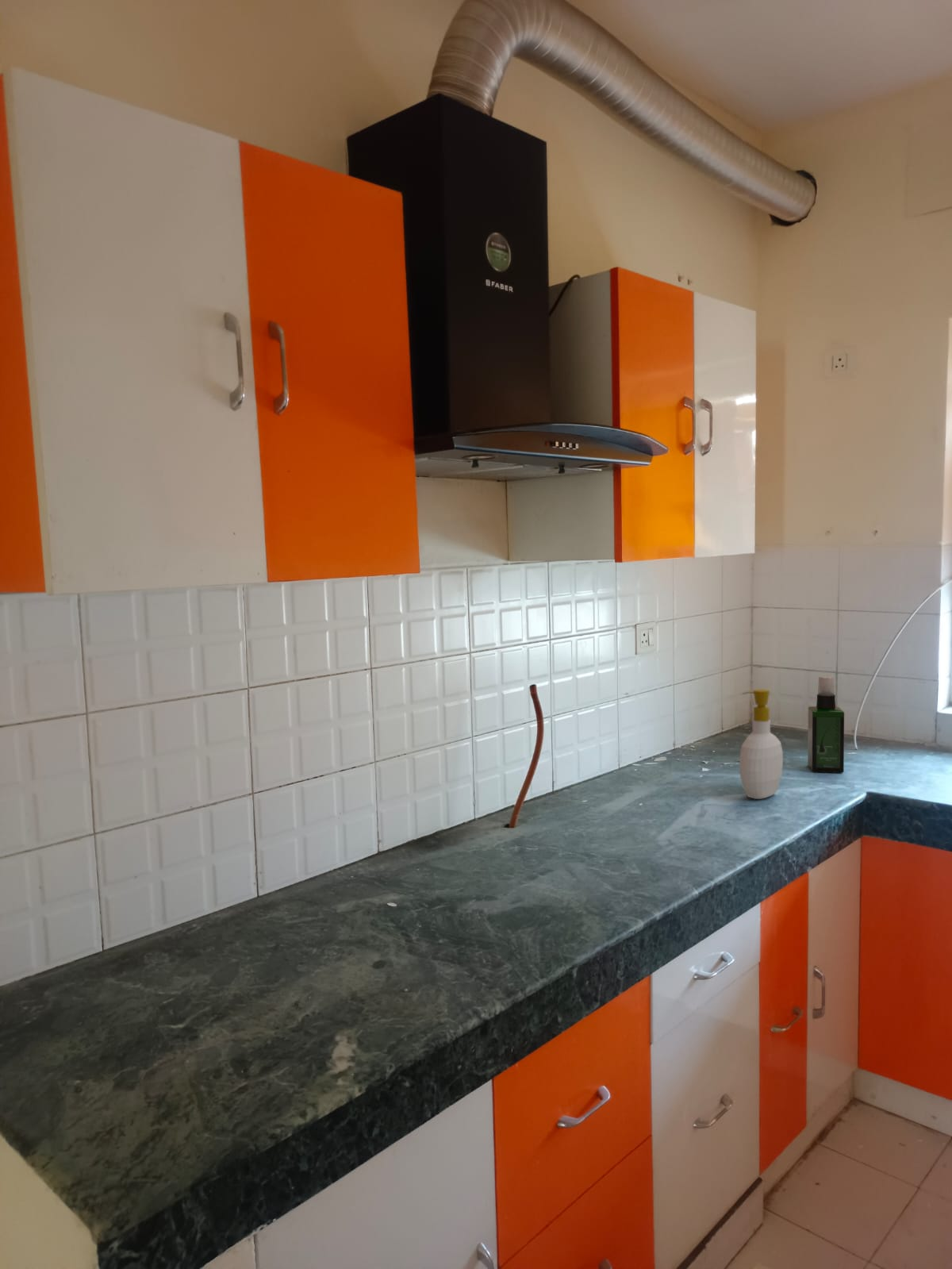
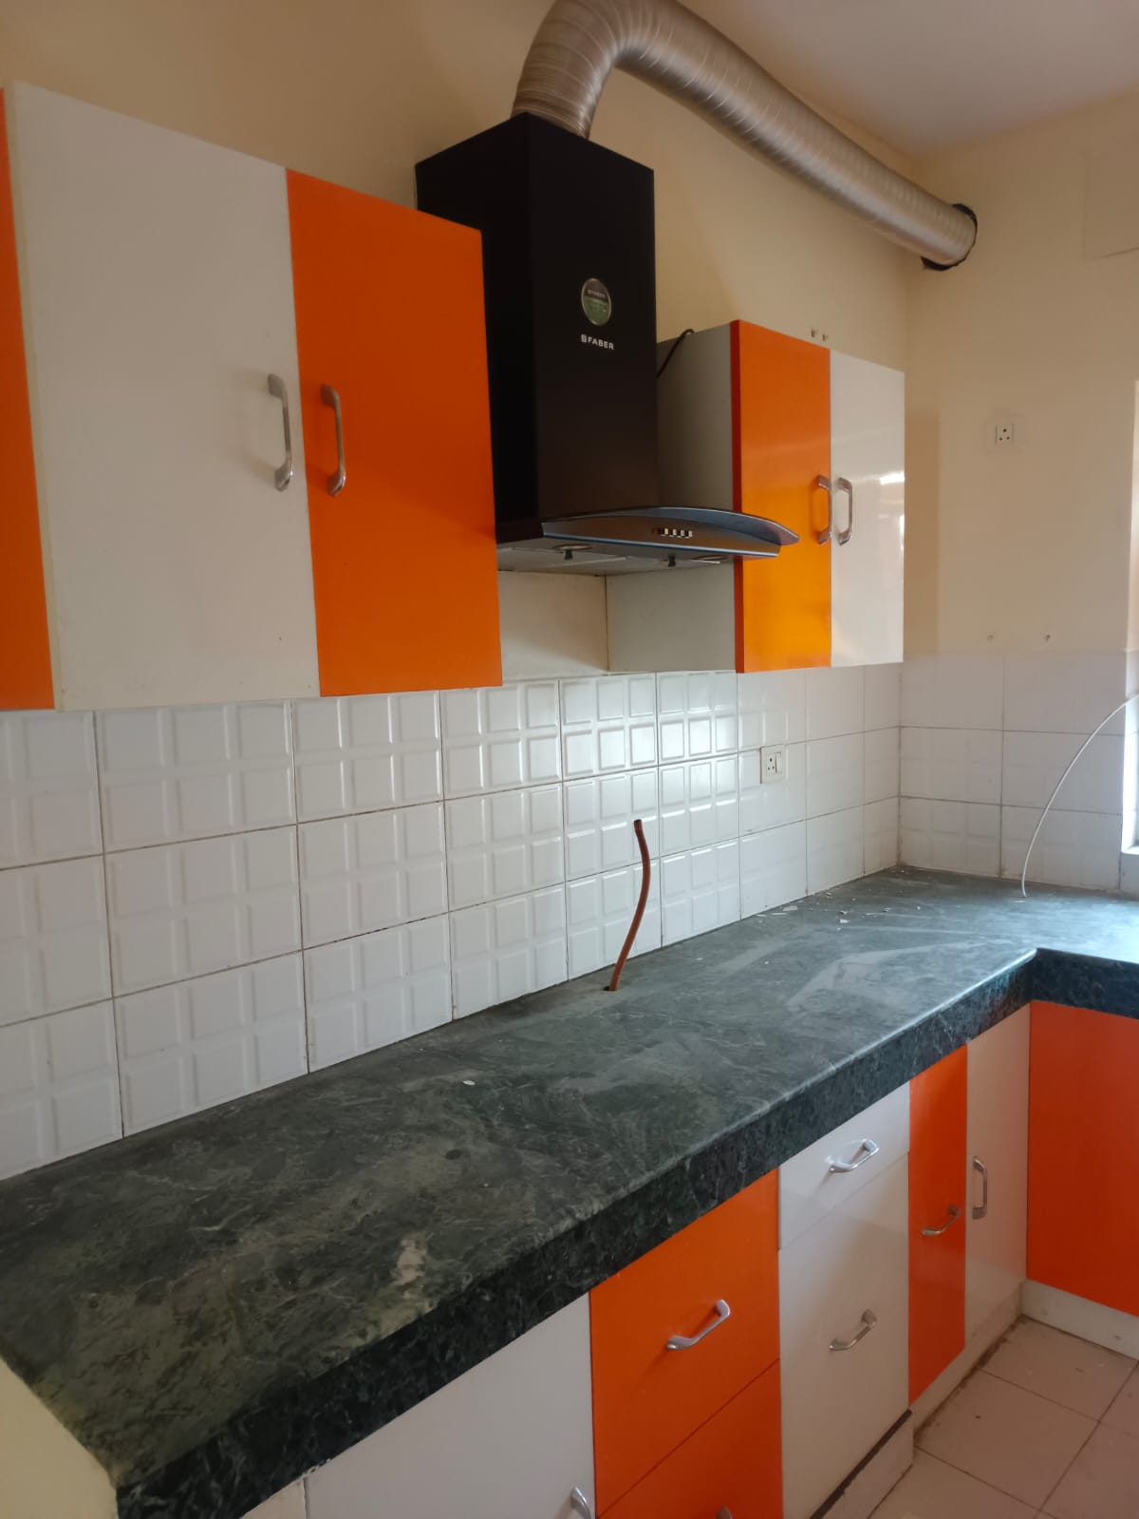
- soap bottle [739,689,784,800]
- spray bottle [807,675,845,773]
